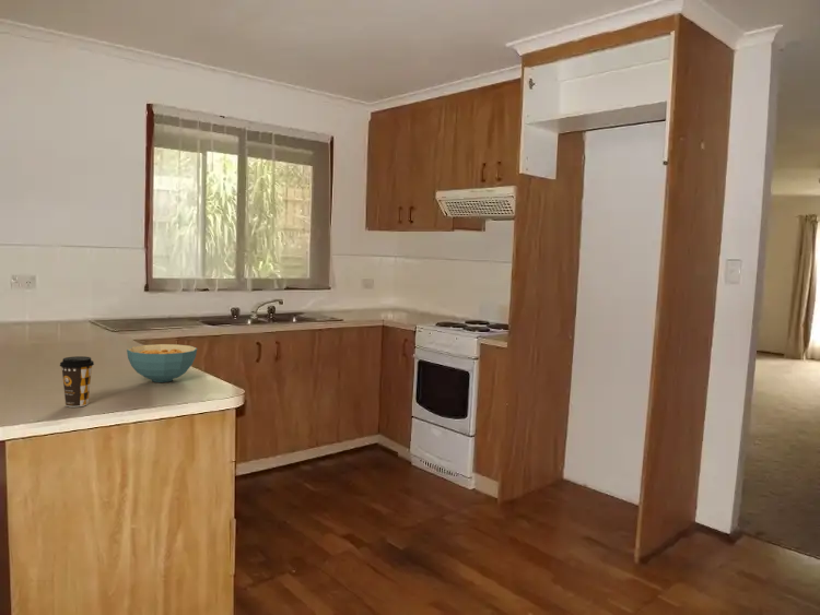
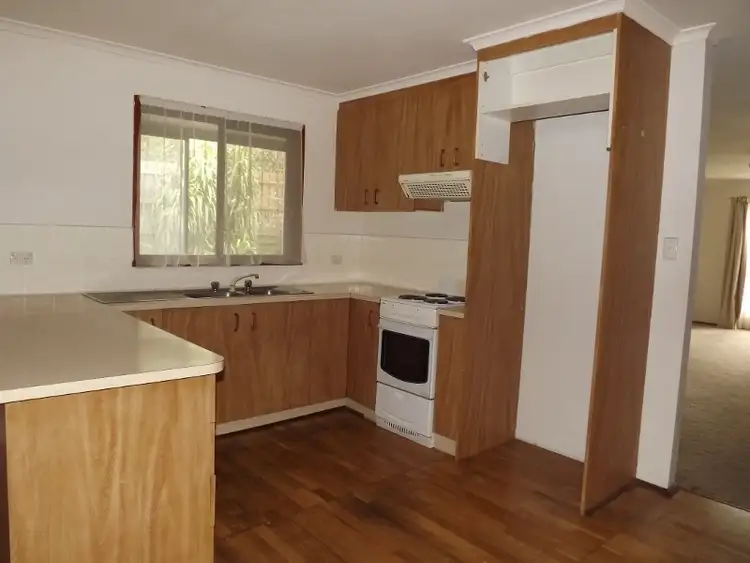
- coffee cup [59,355,95,407]
- cereal bowl [126,343,198,383]
